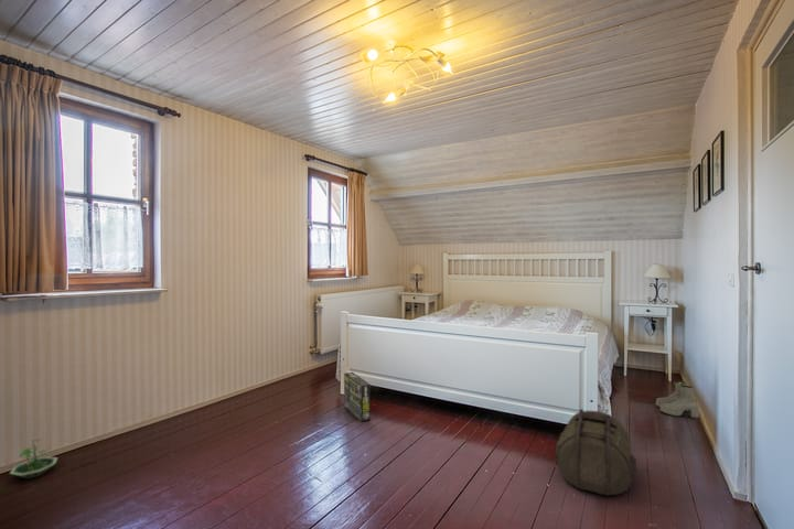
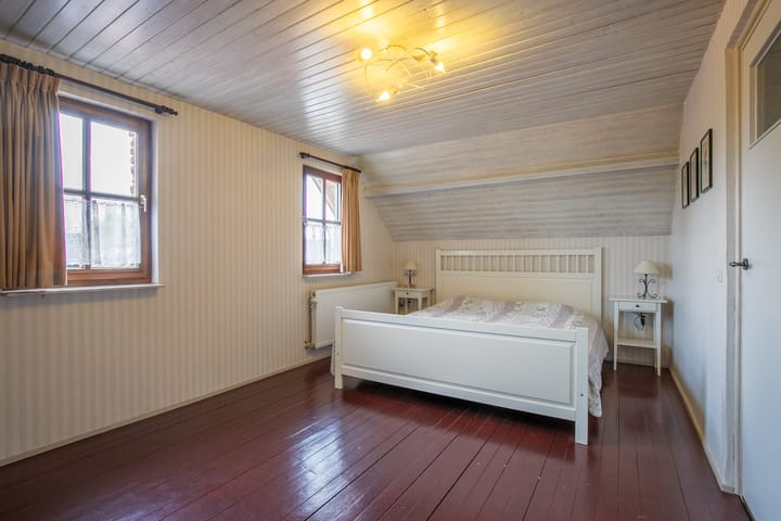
- boots [655,380,700,419]
- backpack [555,408,637,497]
- box [343,371,372,423]
- terrarium [9,438,58,479]
